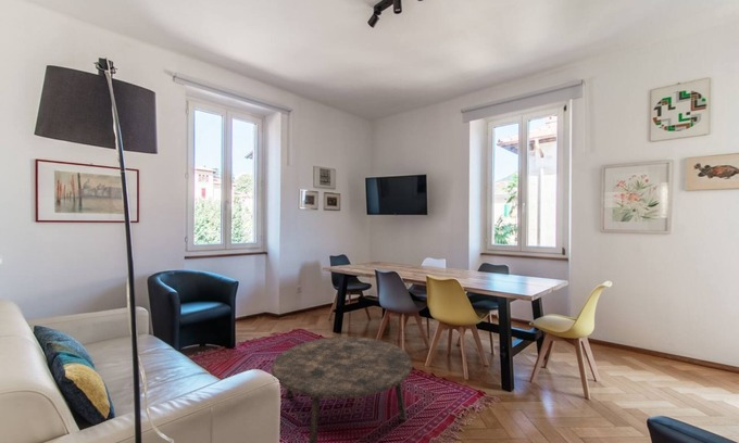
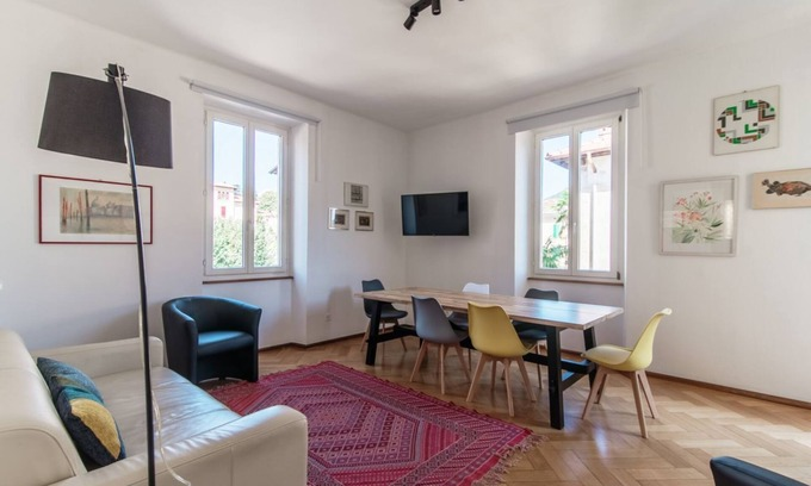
- coffee table [271,336,413,443]
